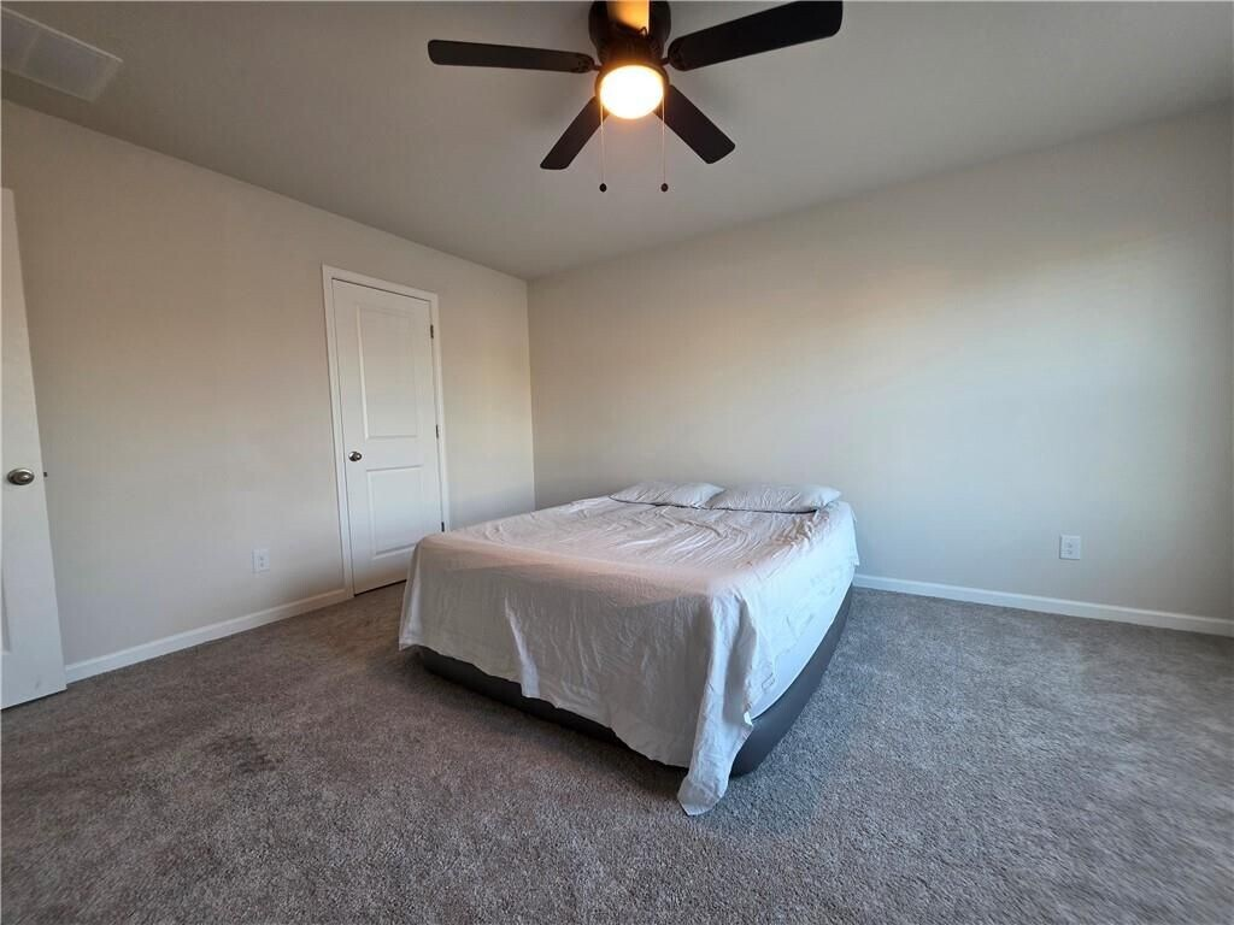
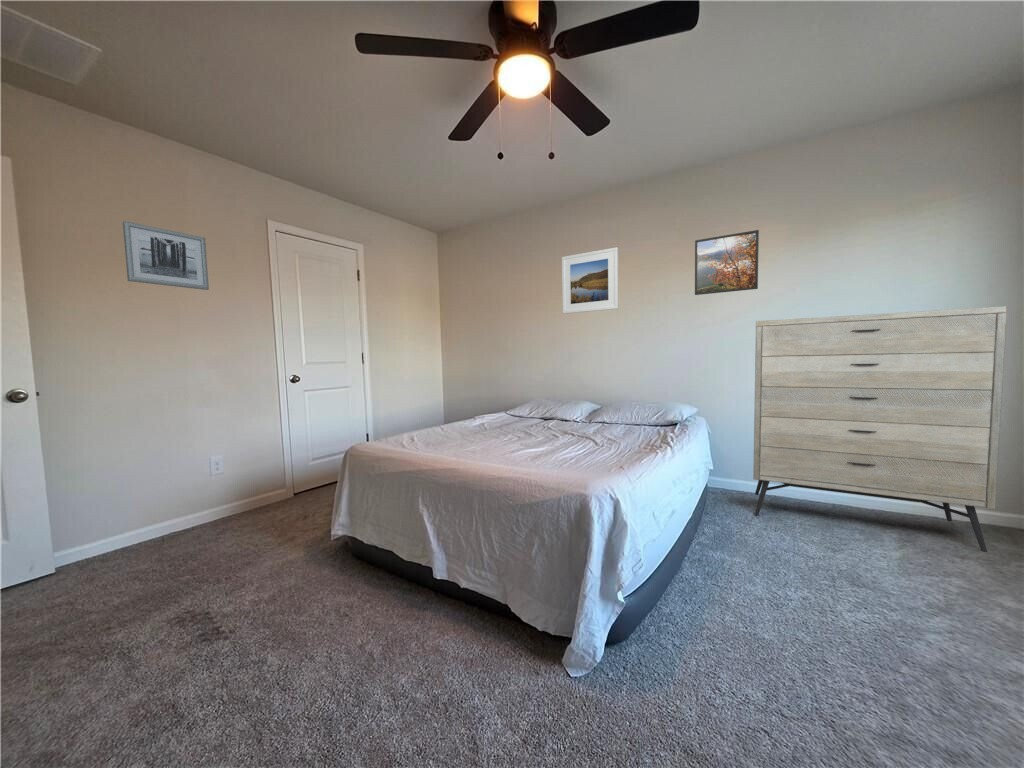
+ dresser [752,305,1008,553]
+ wall art [122,220,210,291]
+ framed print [694,229,760,296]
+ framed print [561,246,619,315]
